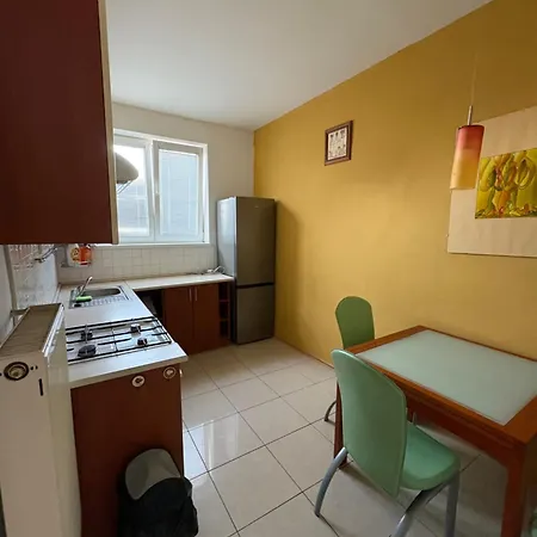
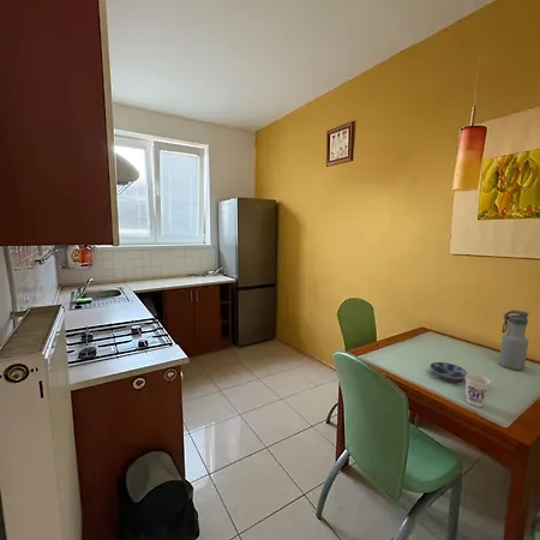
+ cup [464,372,492,408]
+ water bottle [498,308,529,371]
+ bowl [428,361,468,383]
